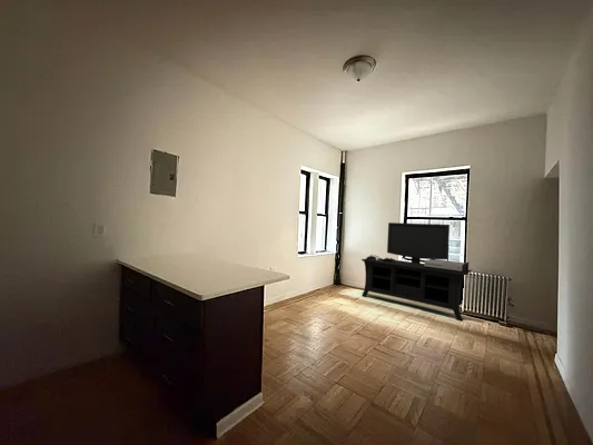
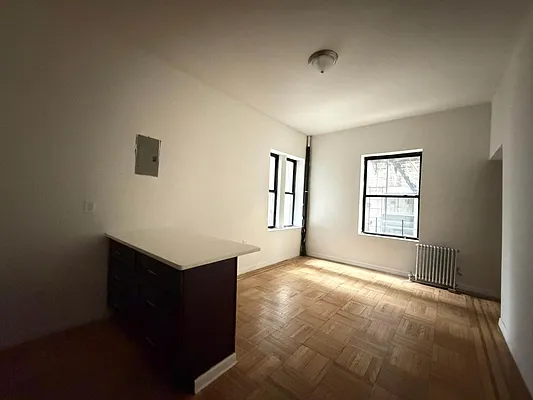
- media console [360,221,472,322]
